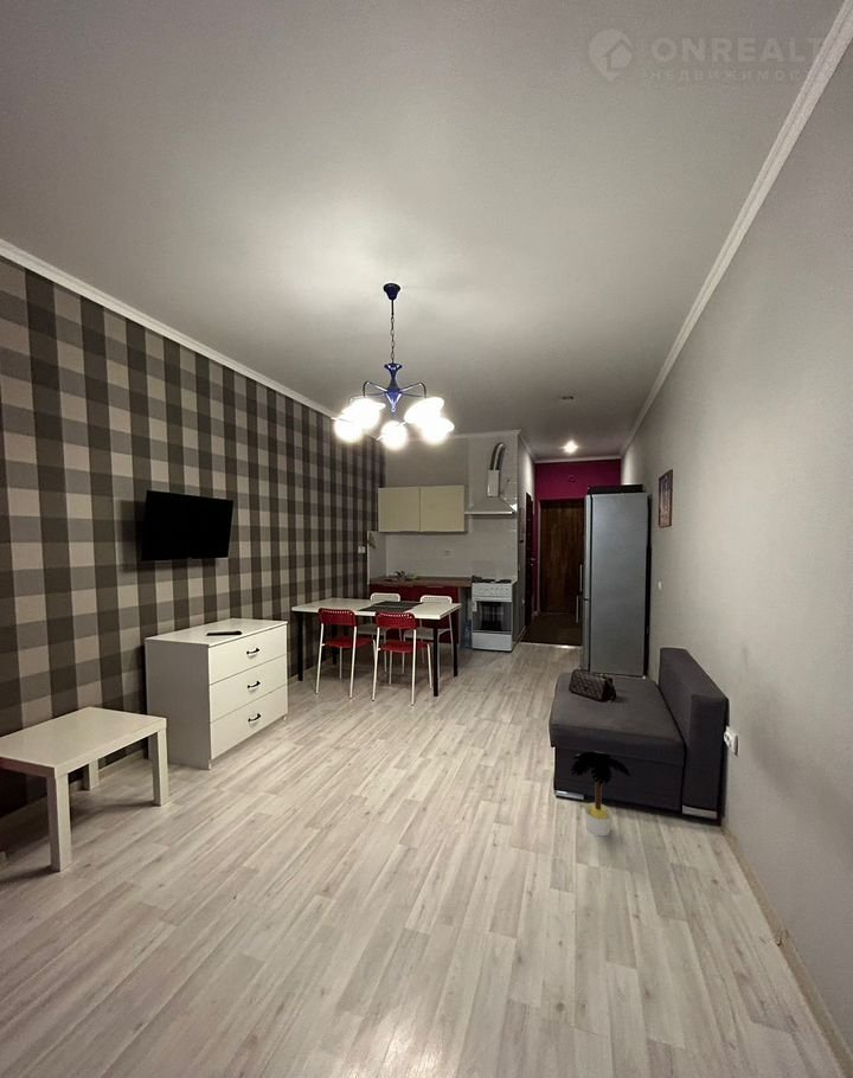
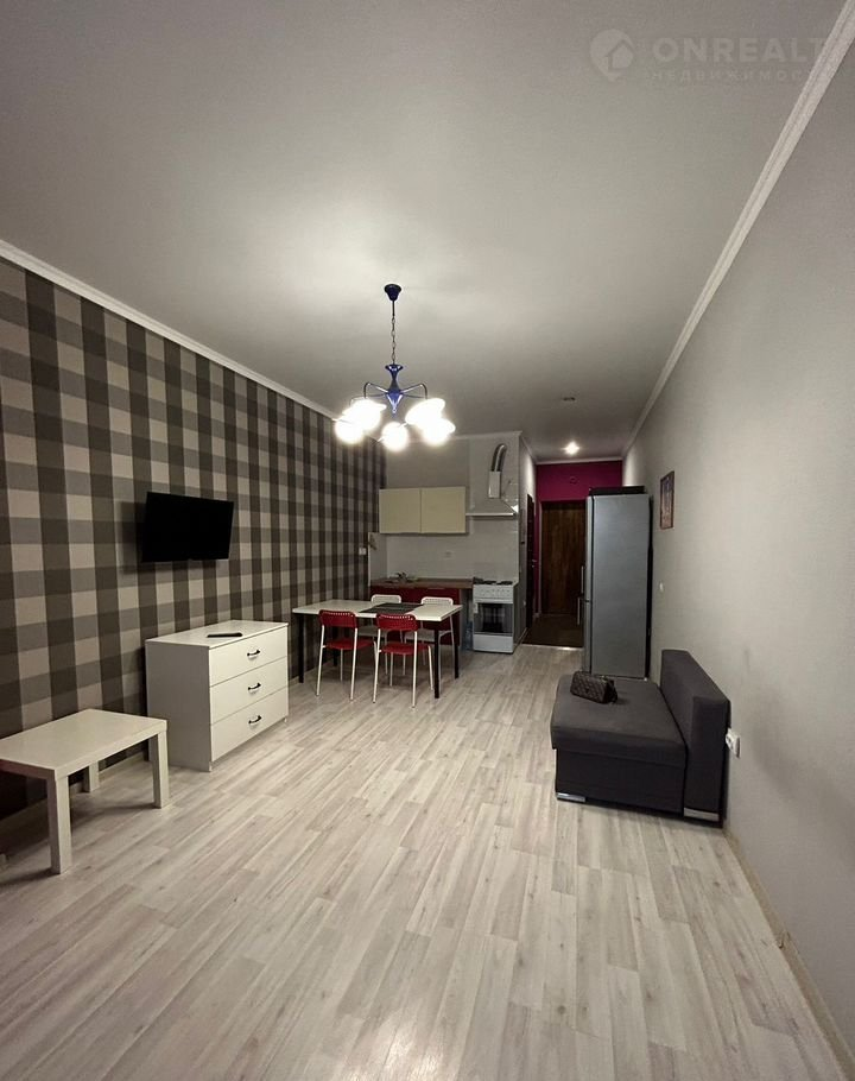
- potted plant [570,751,633,836]
